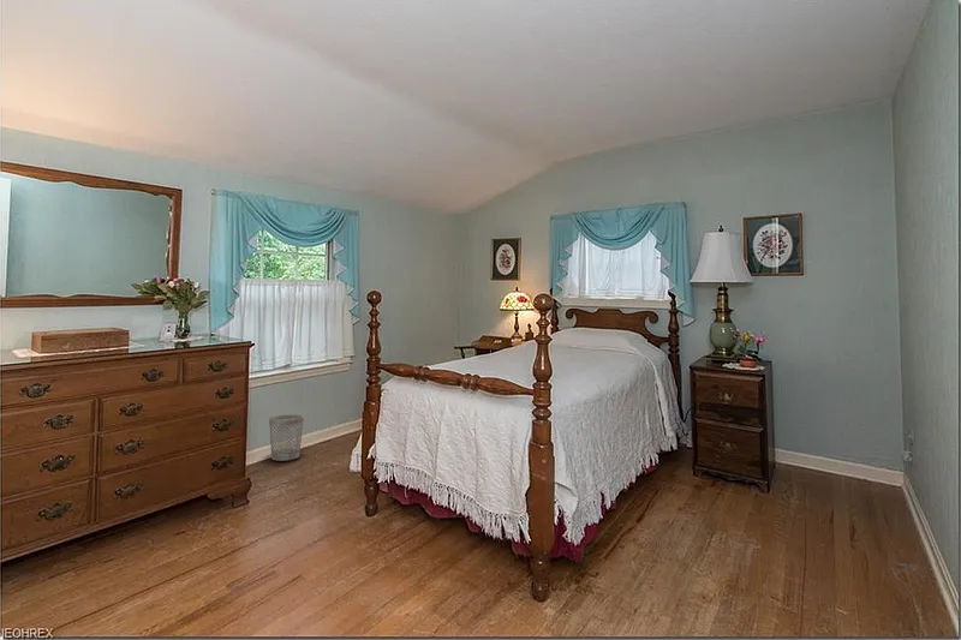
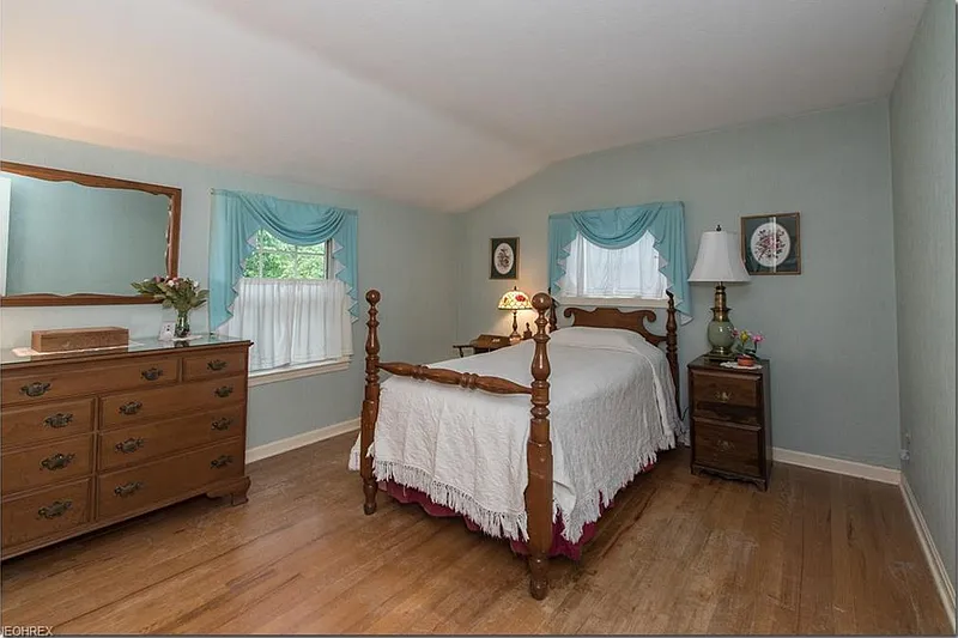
- wastebasket [268,414,305,462]
